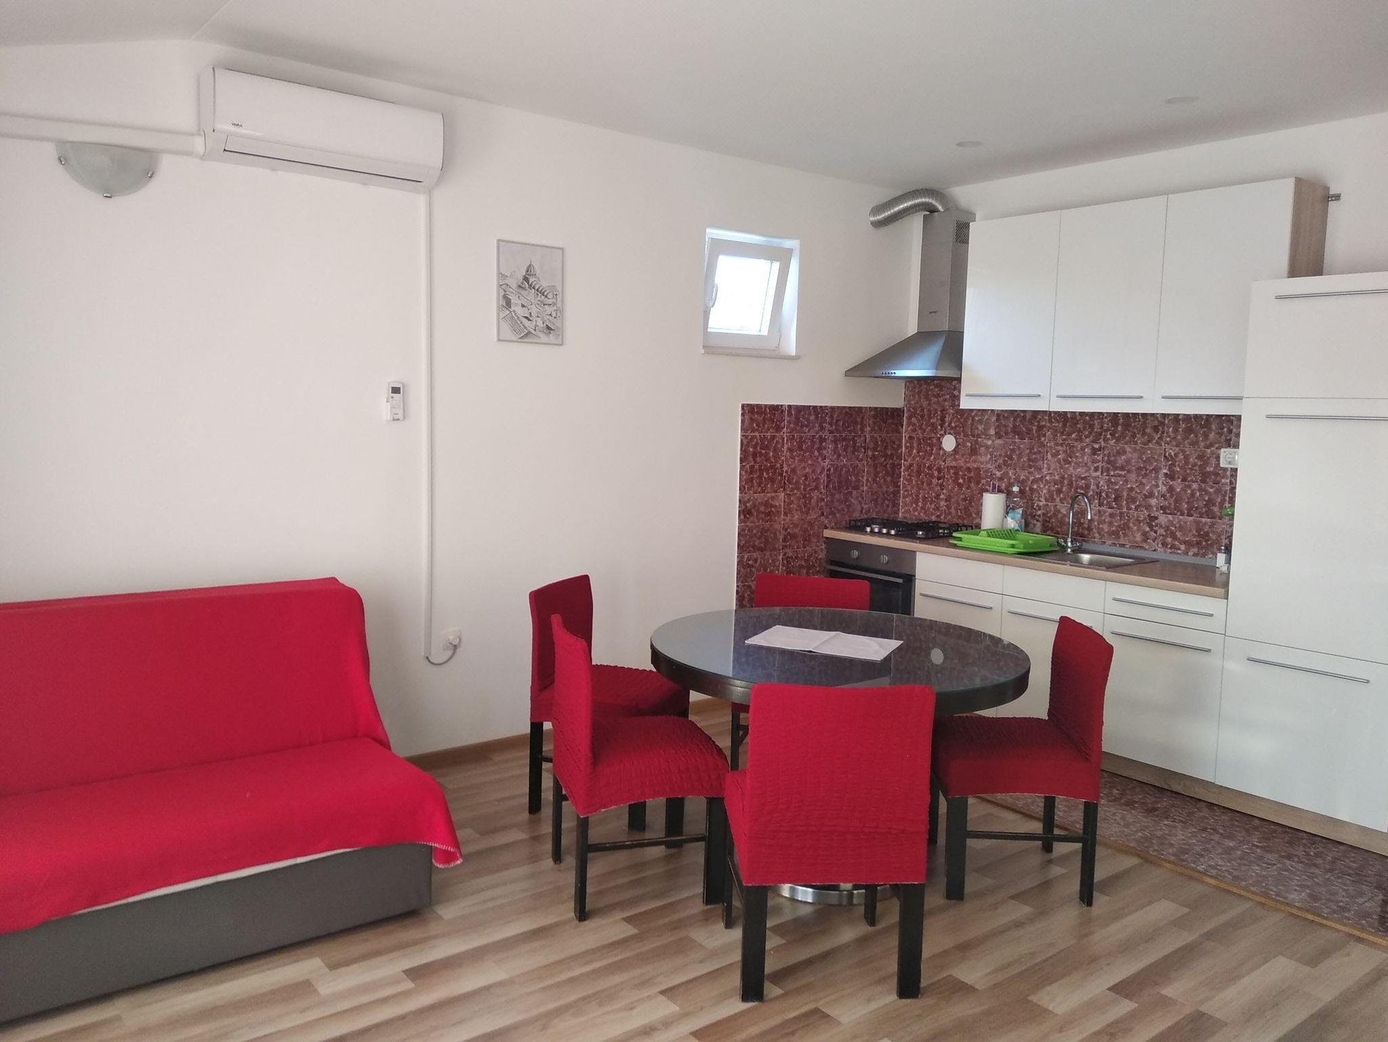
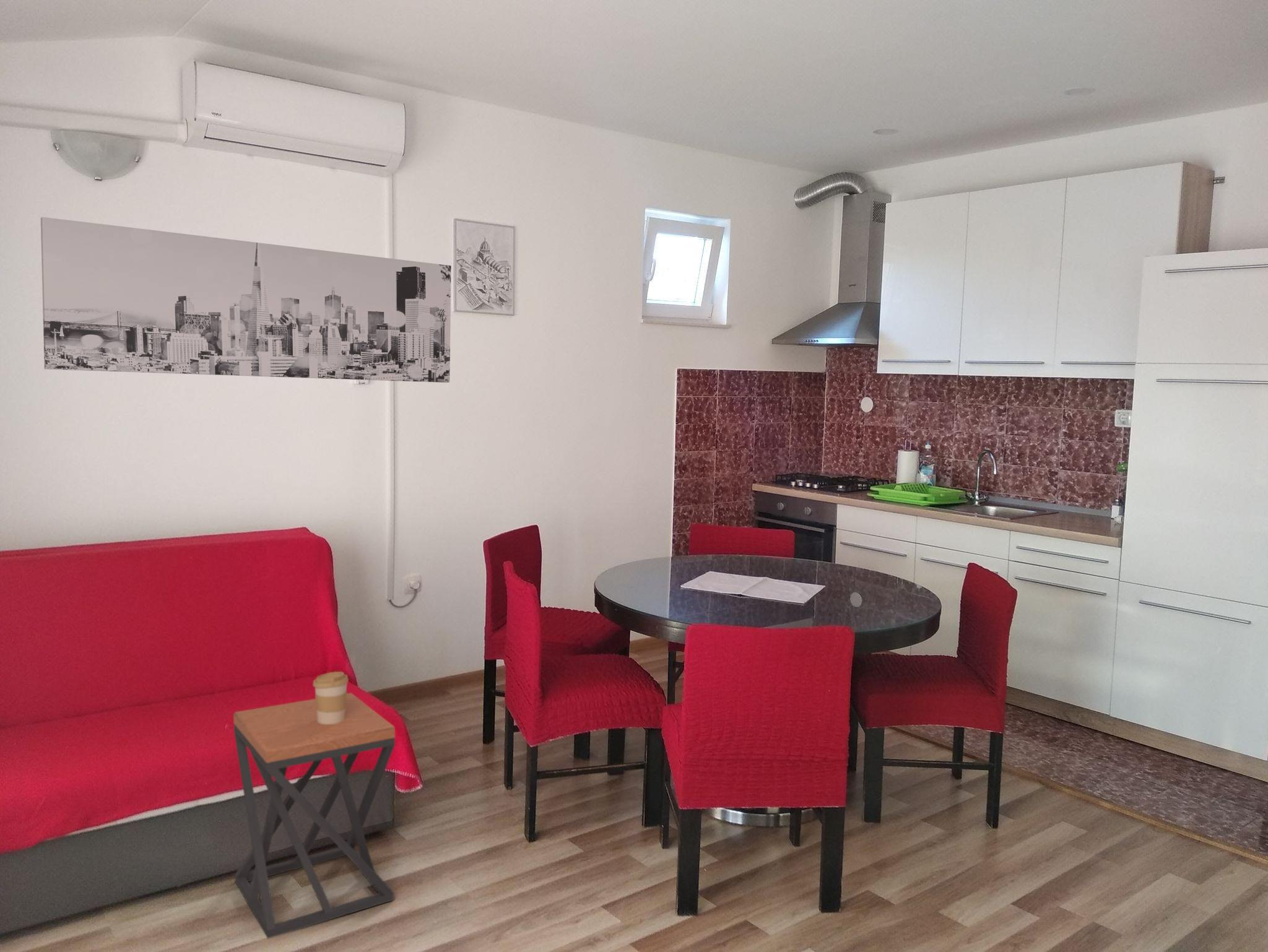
+ wall art [40,217,452,383]
+ coffee cup [313,671,349,724]
+ stool [233,693,396,939]
